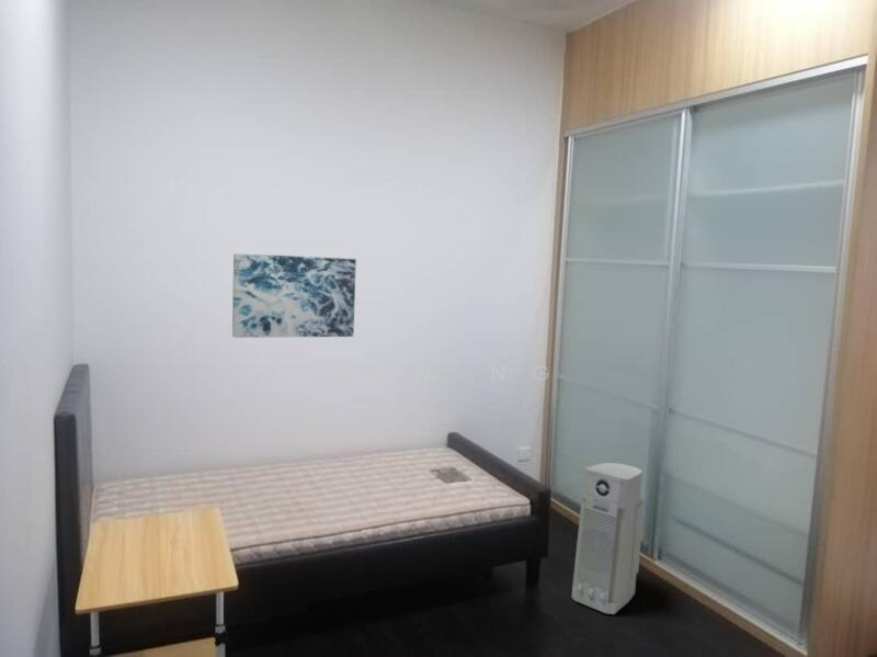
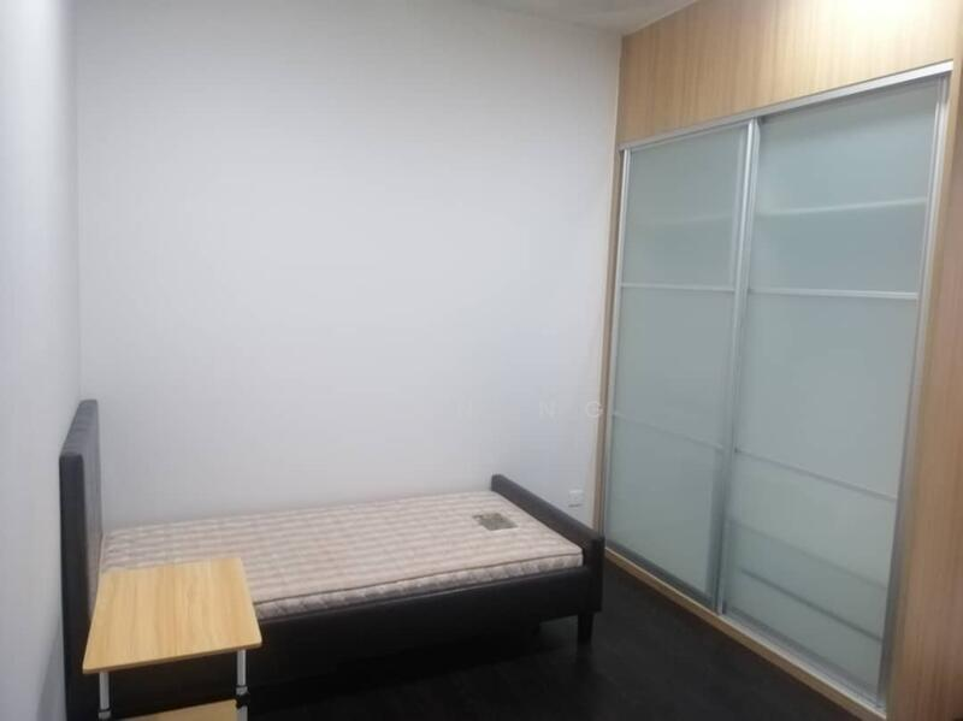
- air purifier [570,462,645,615]
- wall art [231,252,357,339]
